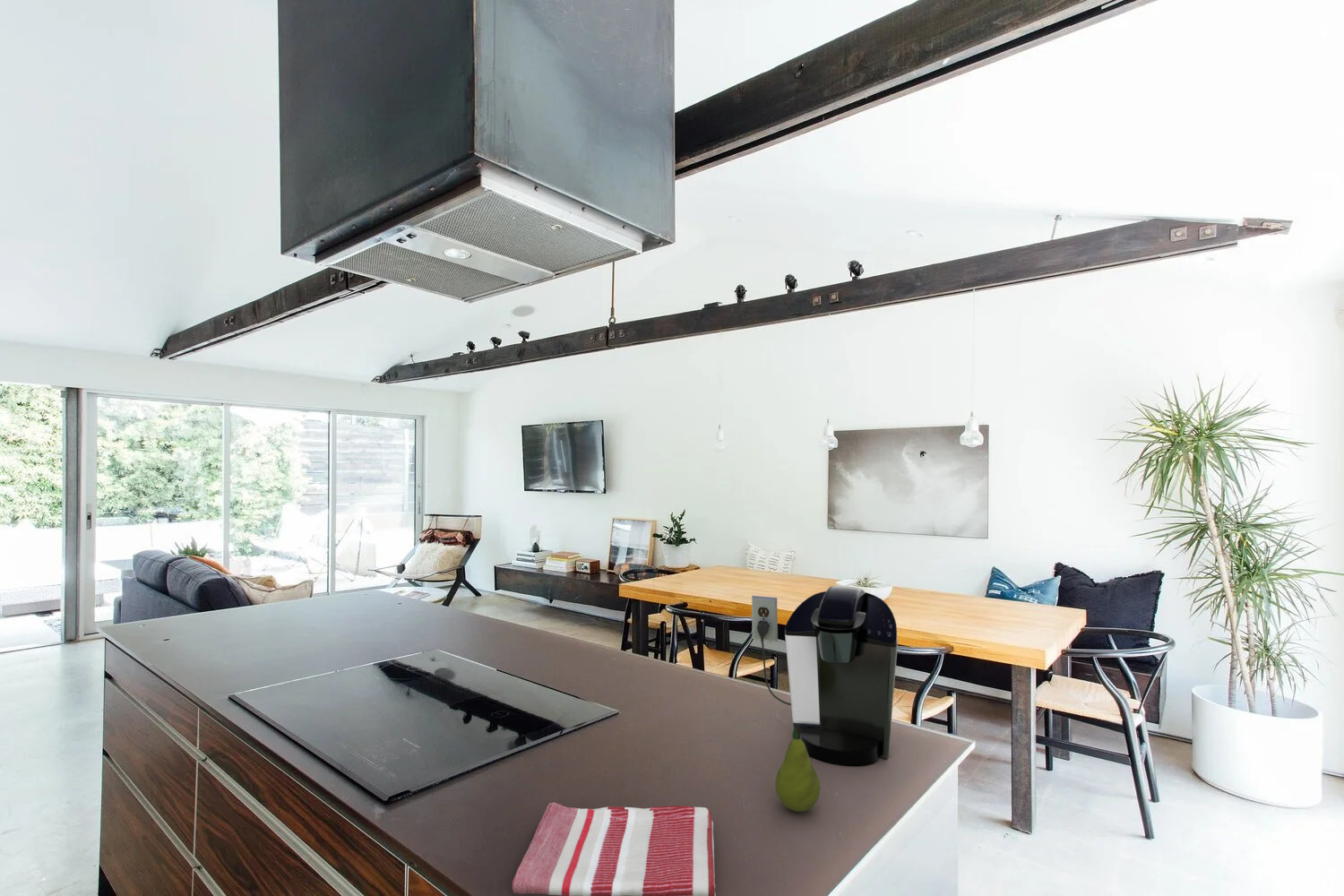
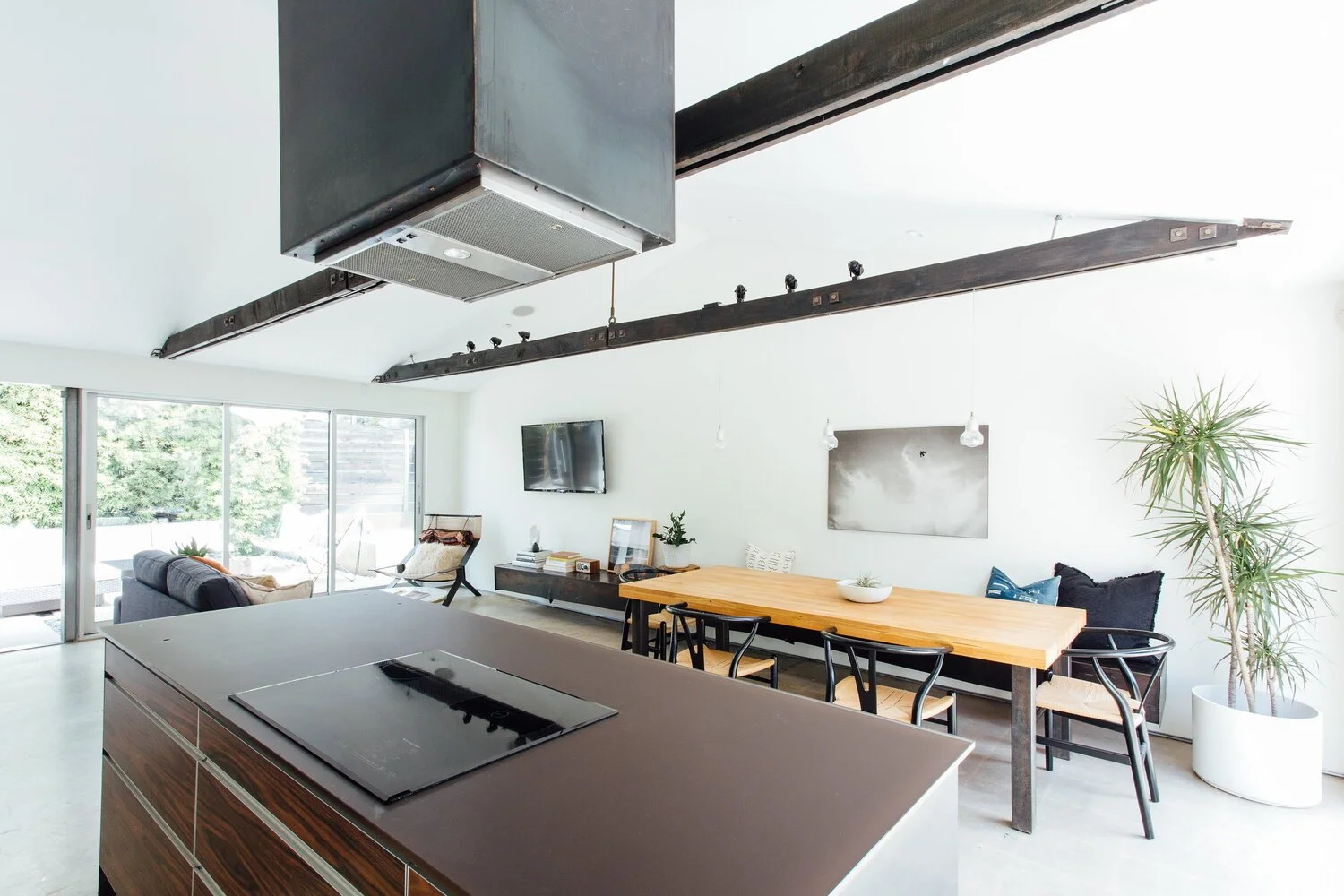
- dish towel [512,801,717,896]
- coffee maker [751,585,899,768]
- fruit [774,728,821,813]
